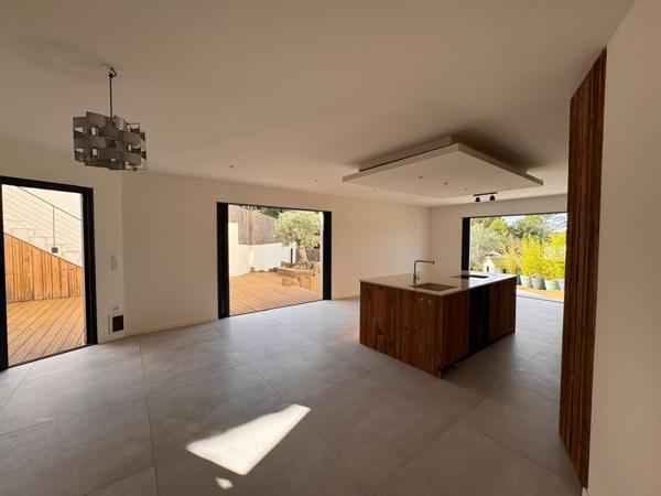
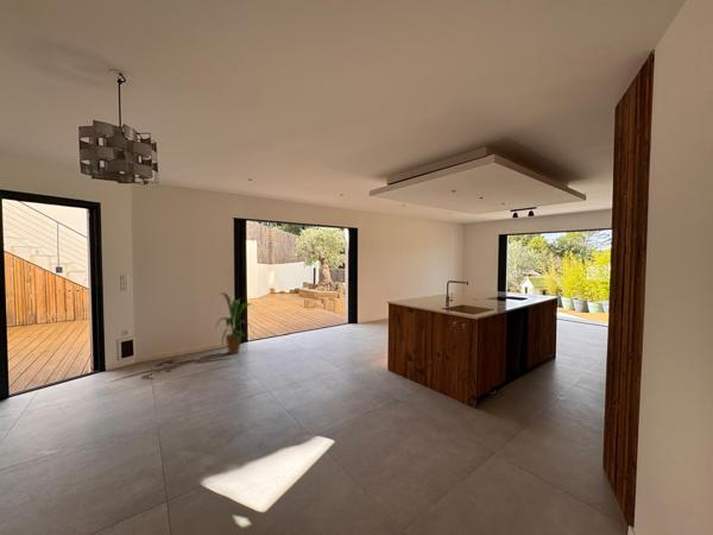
+ house plant [214,291,257,355]
